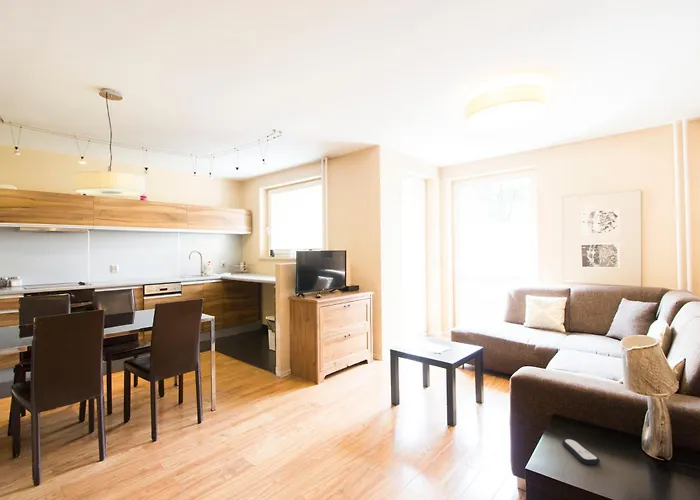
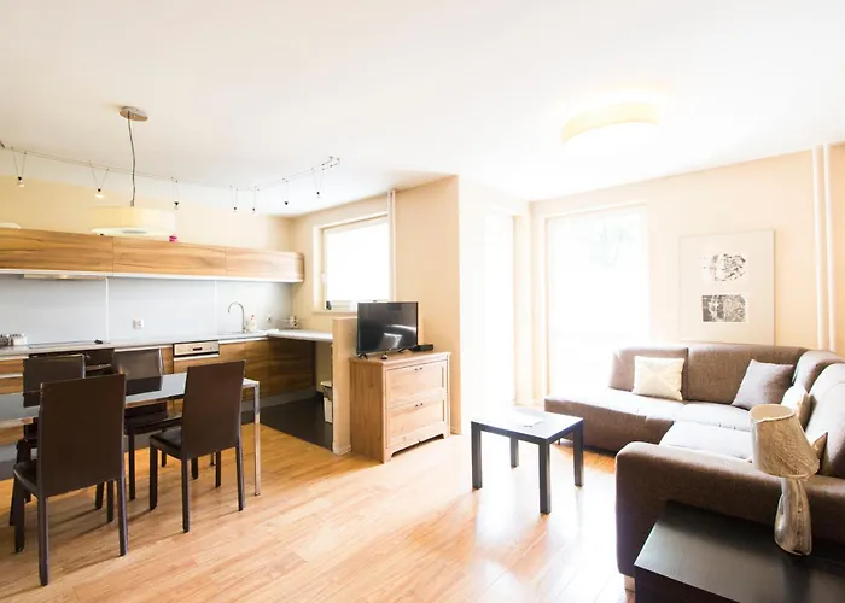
- remote control [561,438,601,466]
